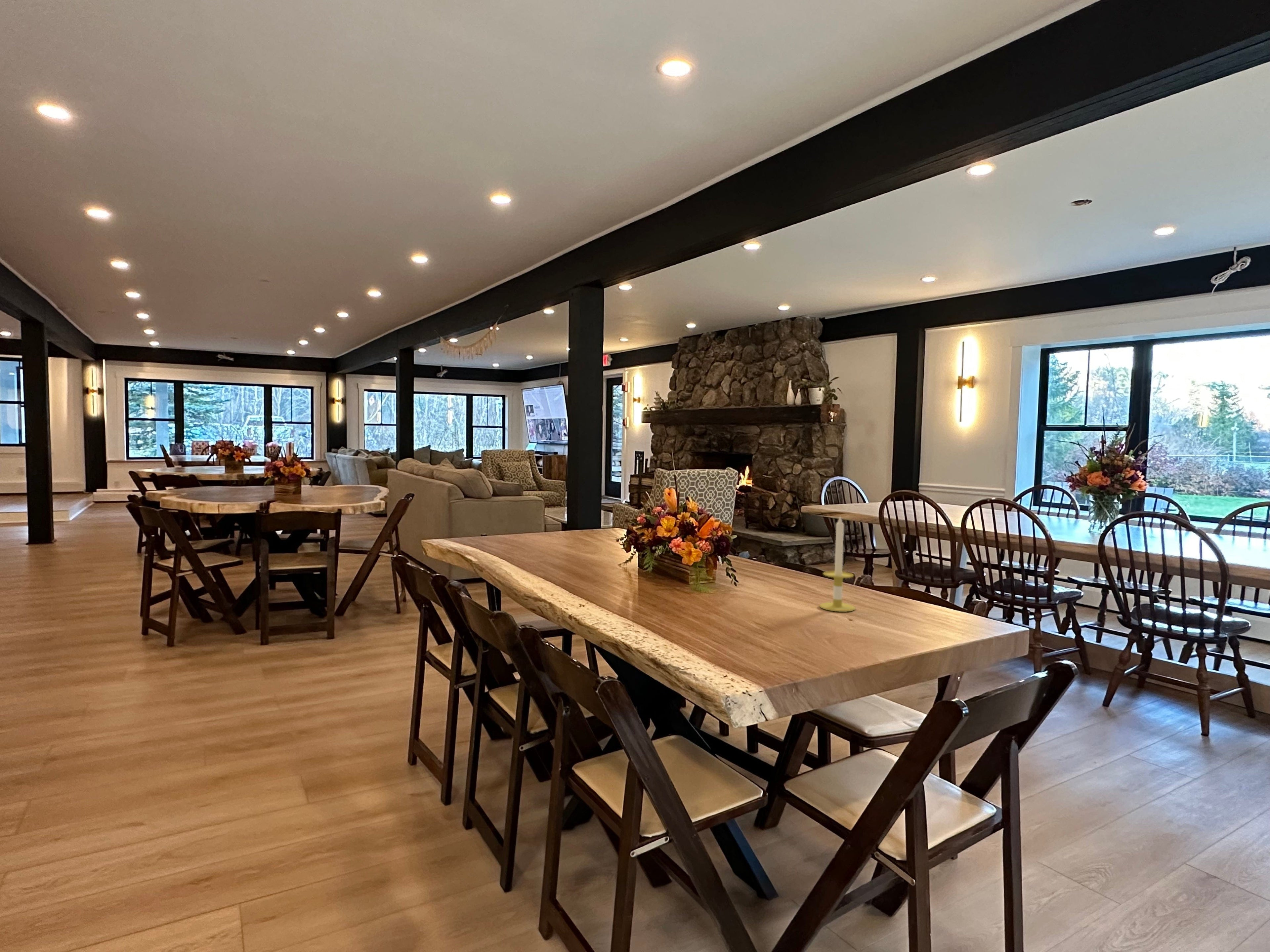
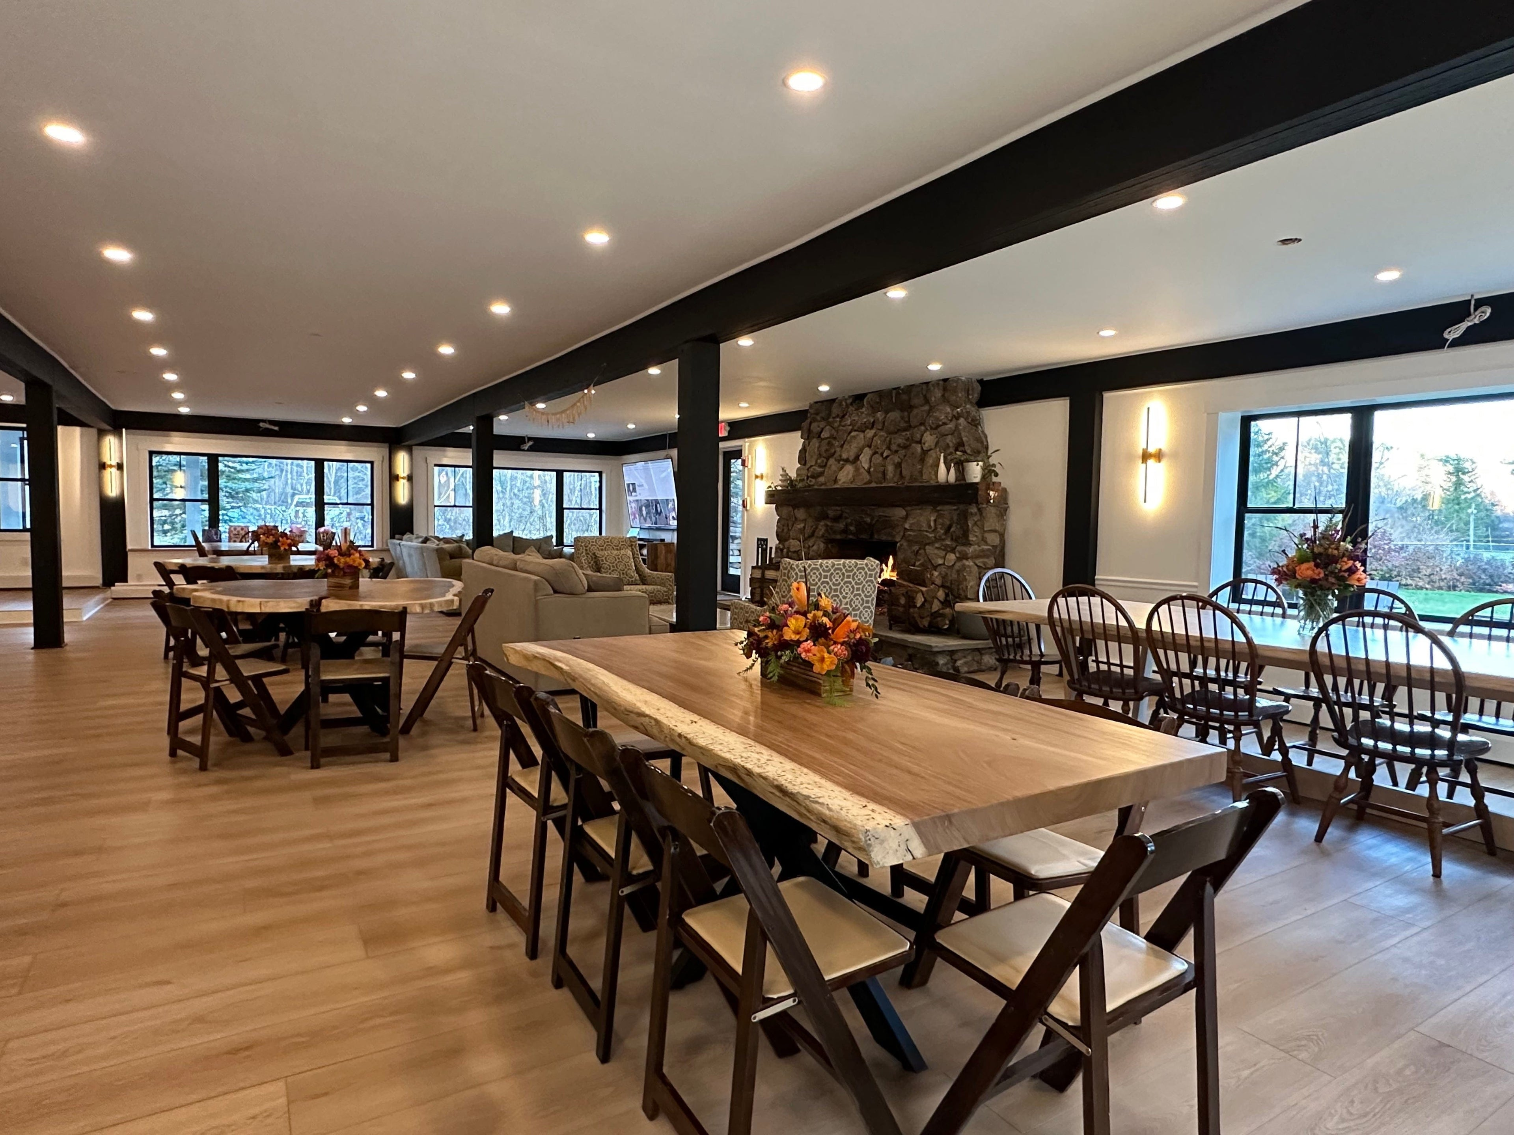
- candle [819,515,856,612]
